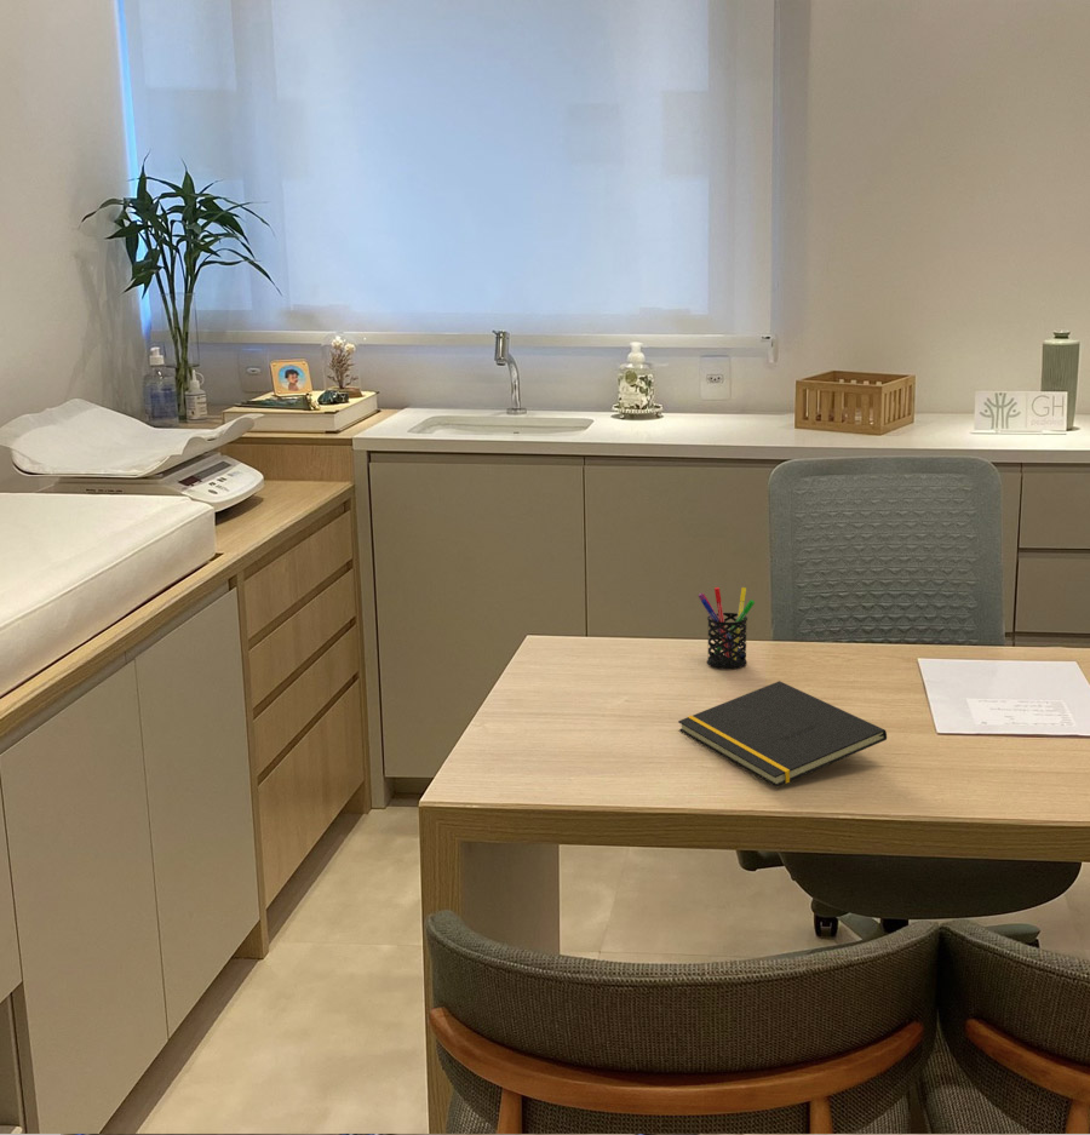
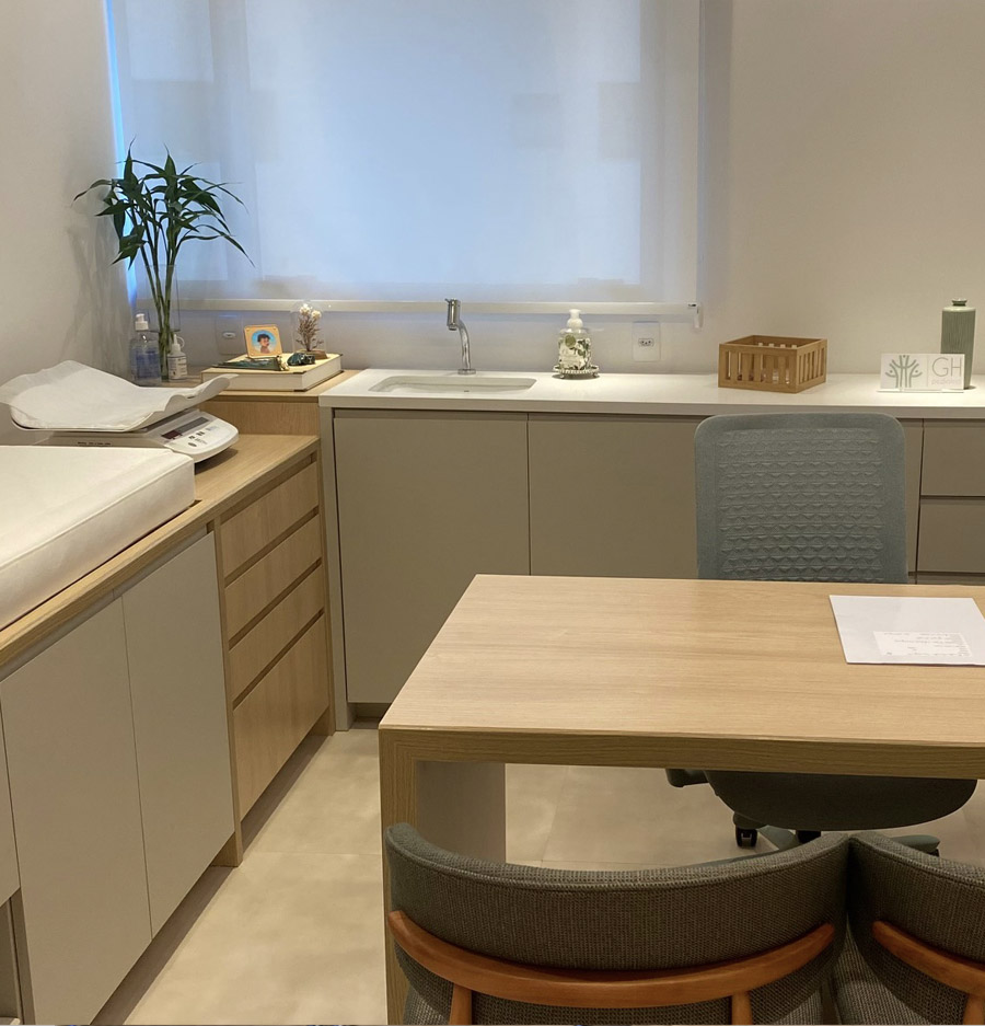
- notepad [677,680,888,787]
- pen holder [698,586,756,670]
